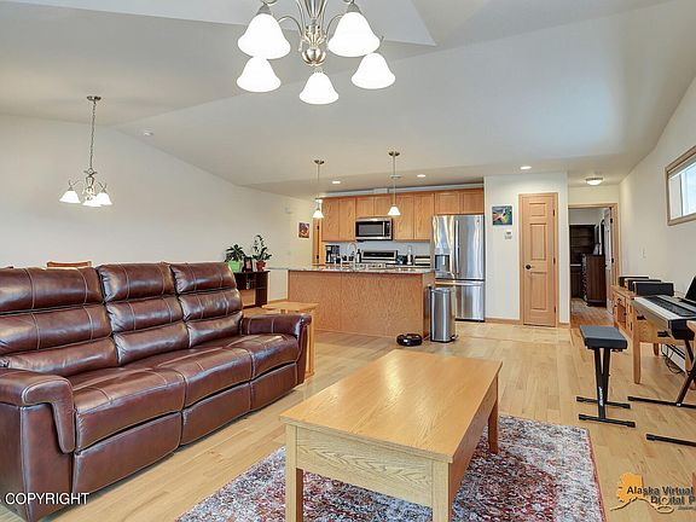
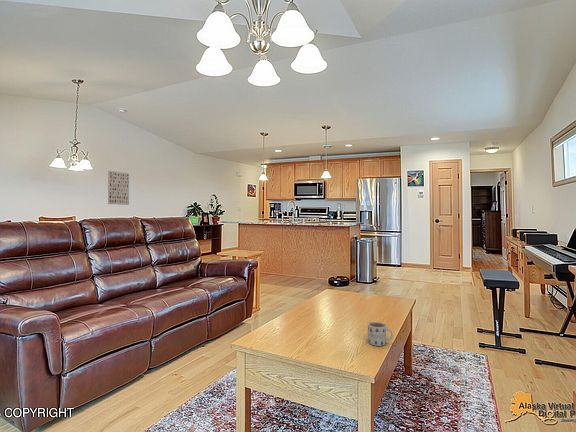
+ wall art [107,170,130,206]
+ mug [367,321,394,347]
